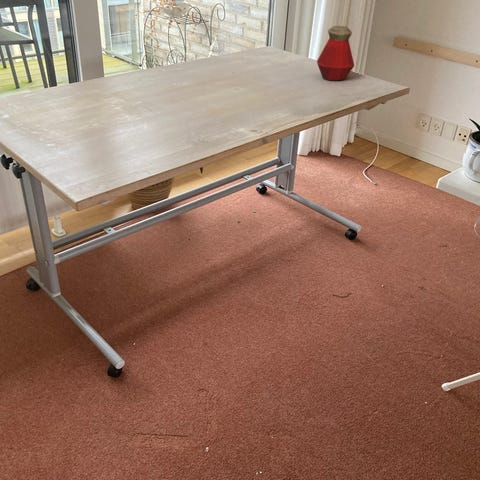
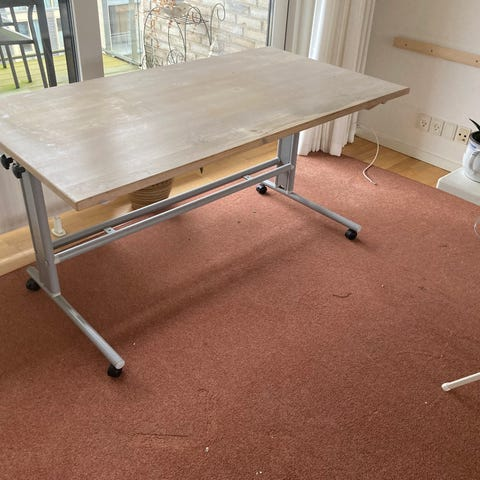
- bottle [316,25,355,82]
